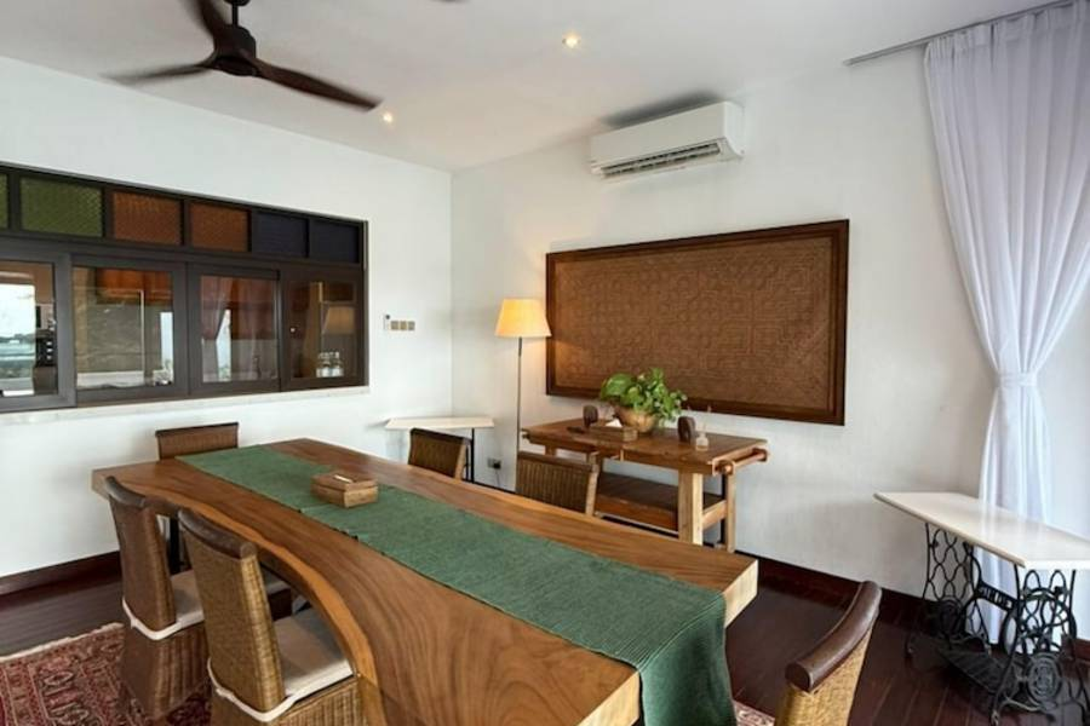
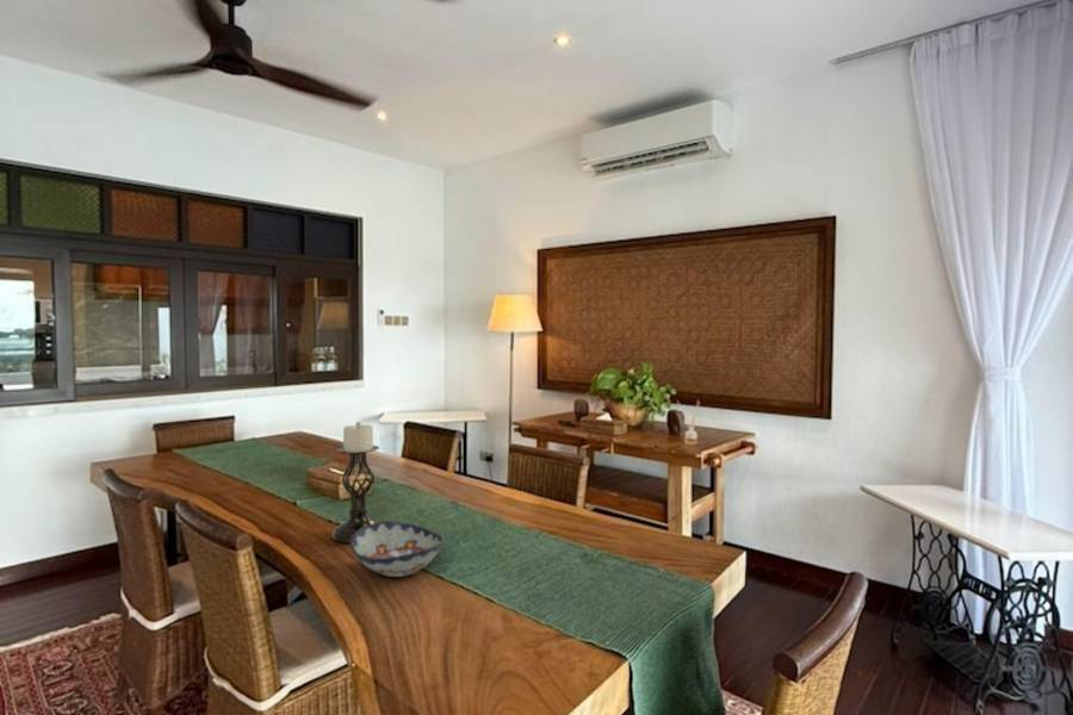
+ candle holder [331,421,380,543]
+ decorative bowl [349,520,446,578]
